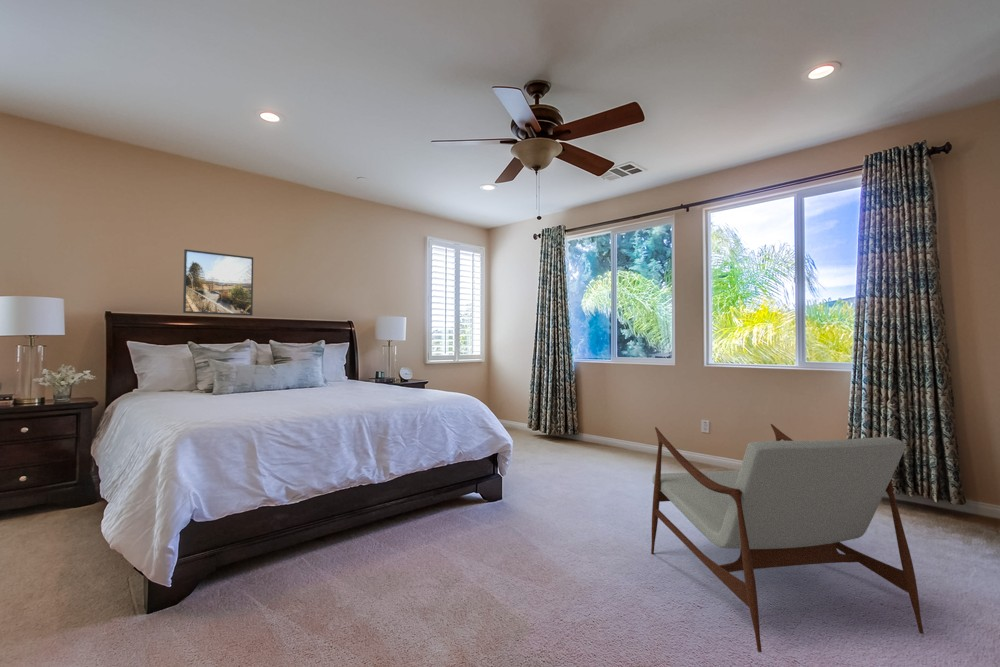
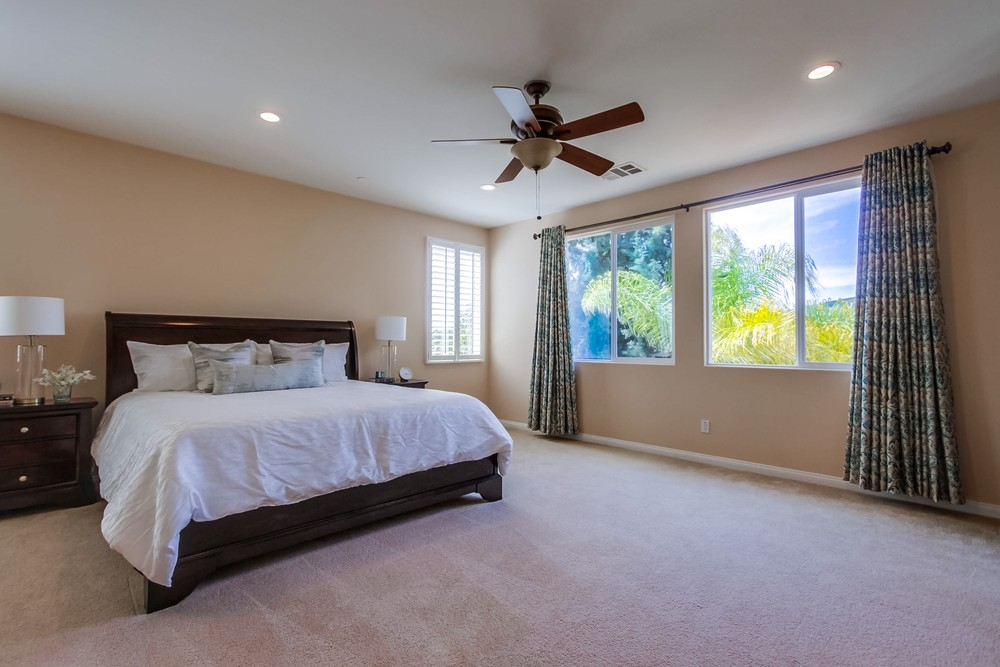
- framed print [182,248,254,317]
- armchair [650,423,925,653]
